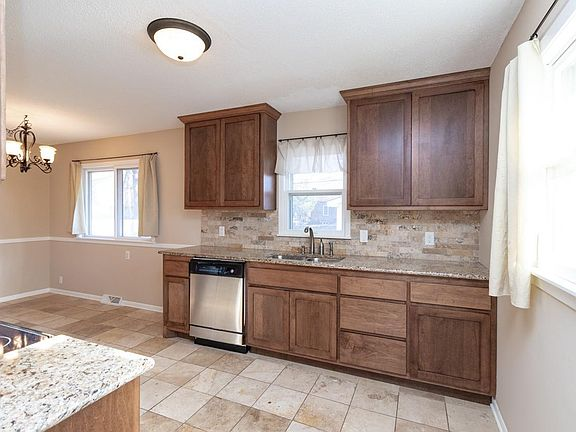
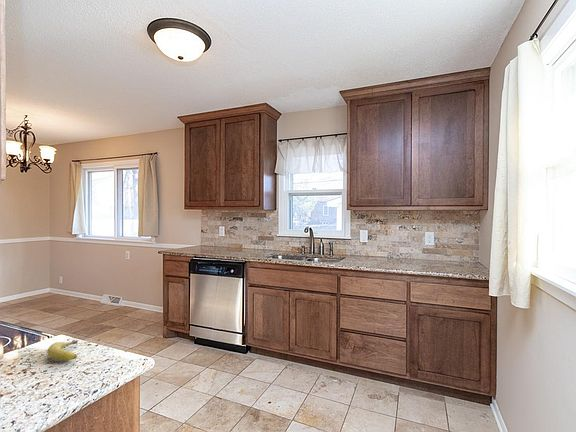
+ fruit [46,339,78,362]
